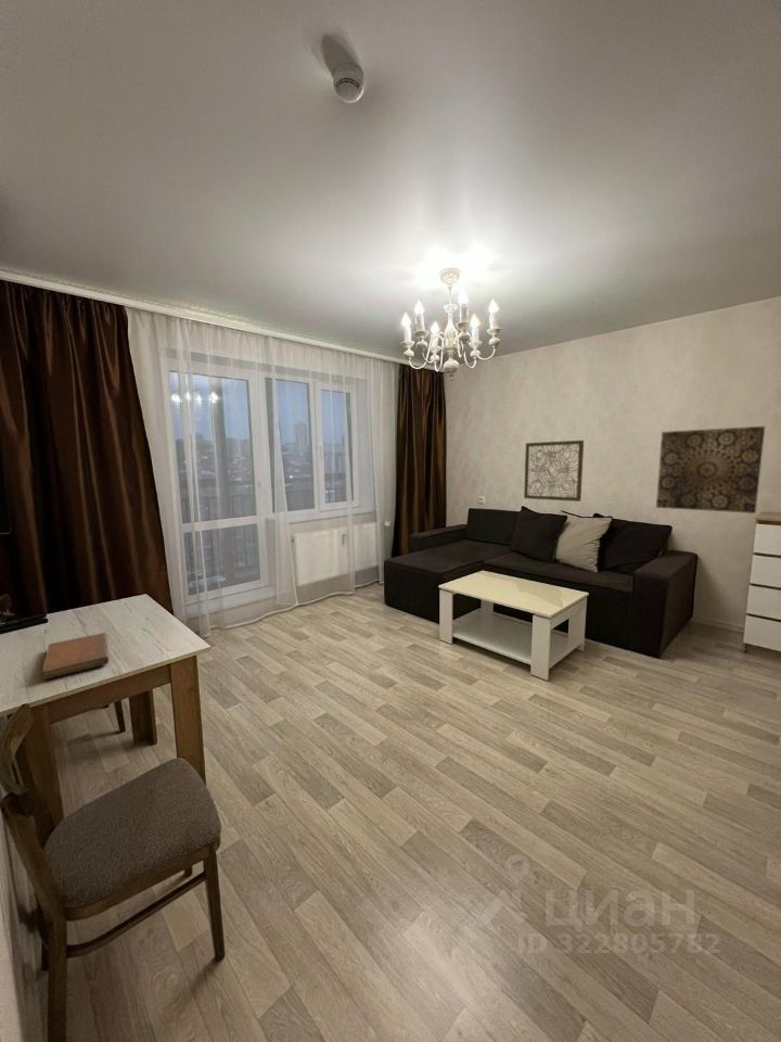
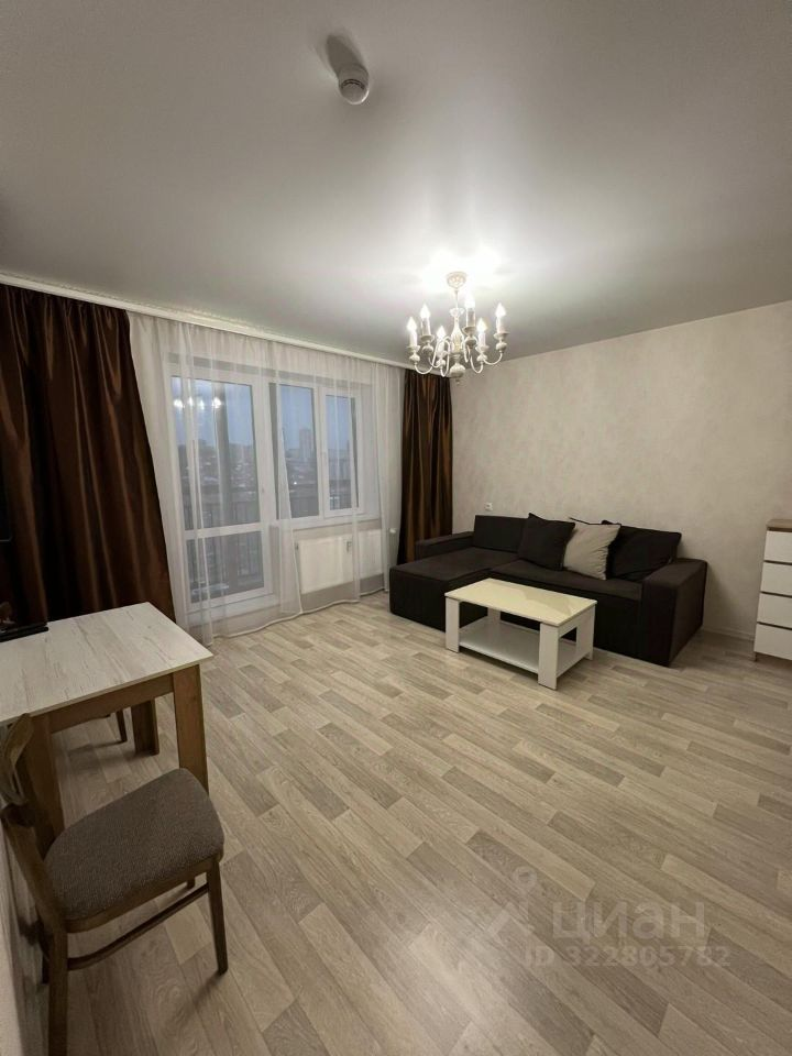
- wall art [655,425,766,514]
- wall art [523,440,585,503]
- notebook [41,632,110,681]
